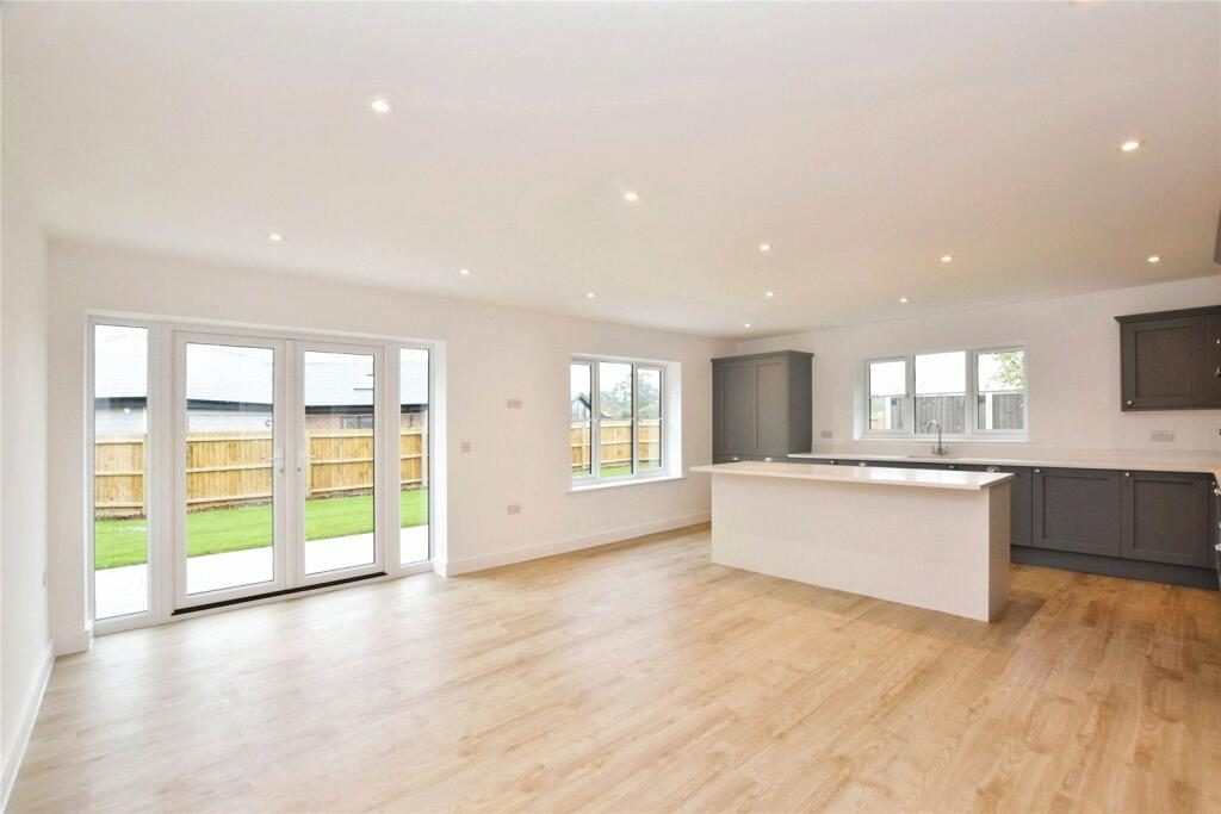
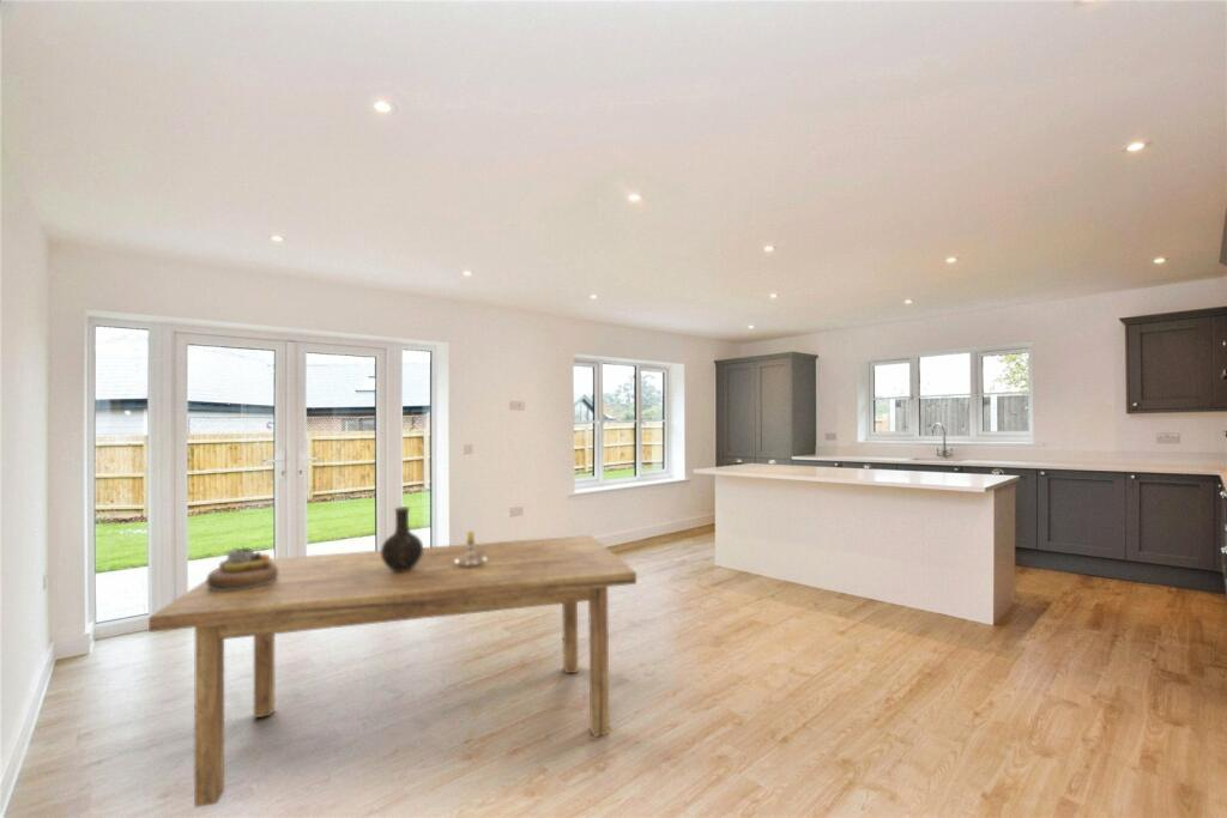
+ candlestick [455,531,488,566]
+ dining table [147,534,637,808]
+ decorative bowl [206,545,278,592]
+ vase [380,505,424,571]
